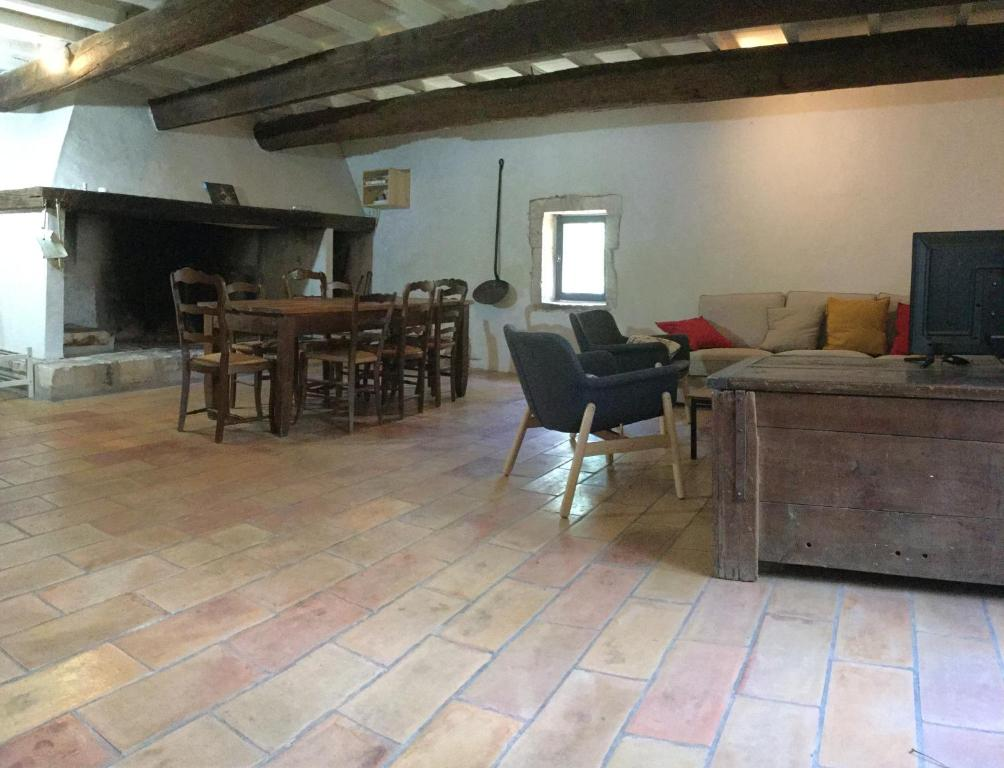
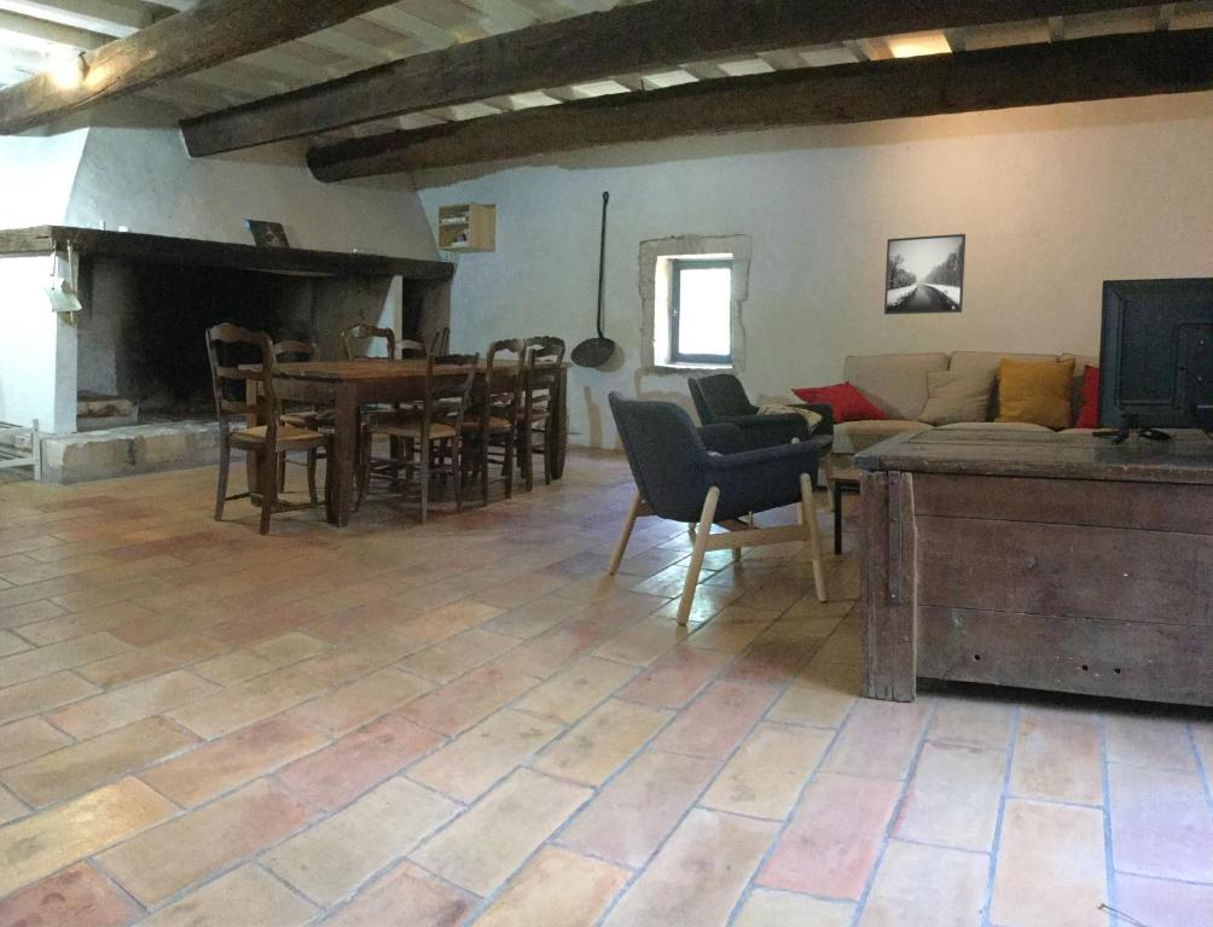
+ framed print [883,233,967,315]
